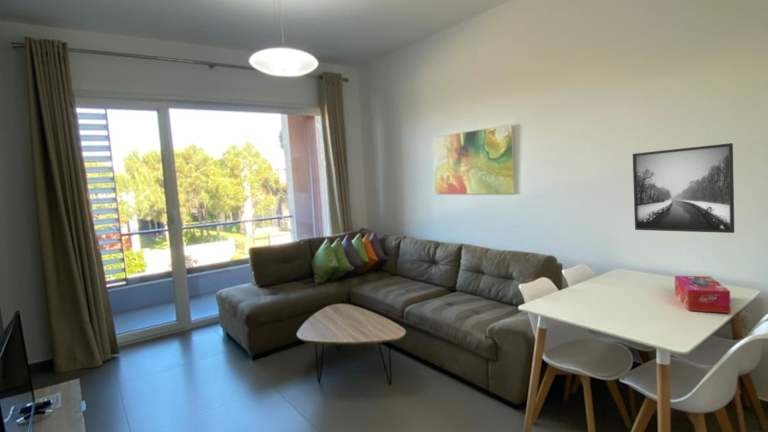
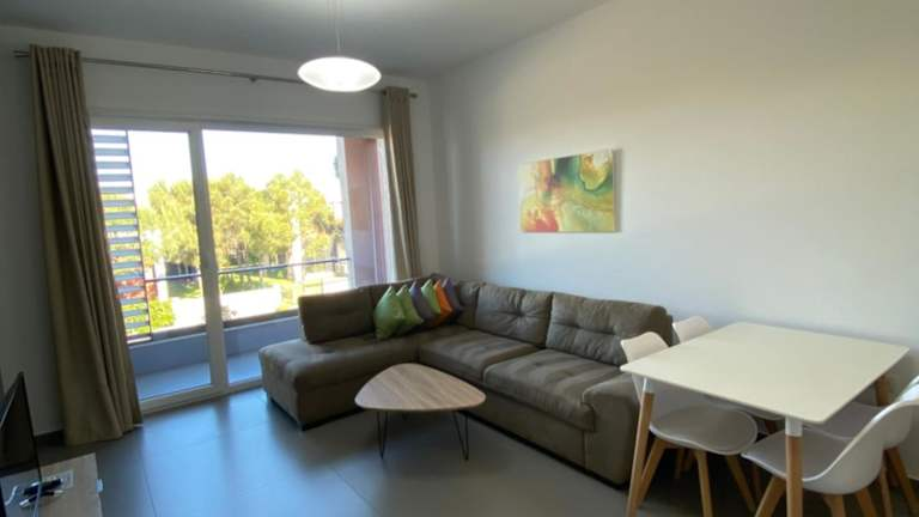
- tissue box [674,275,732,314]
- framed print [631,142,735,234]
